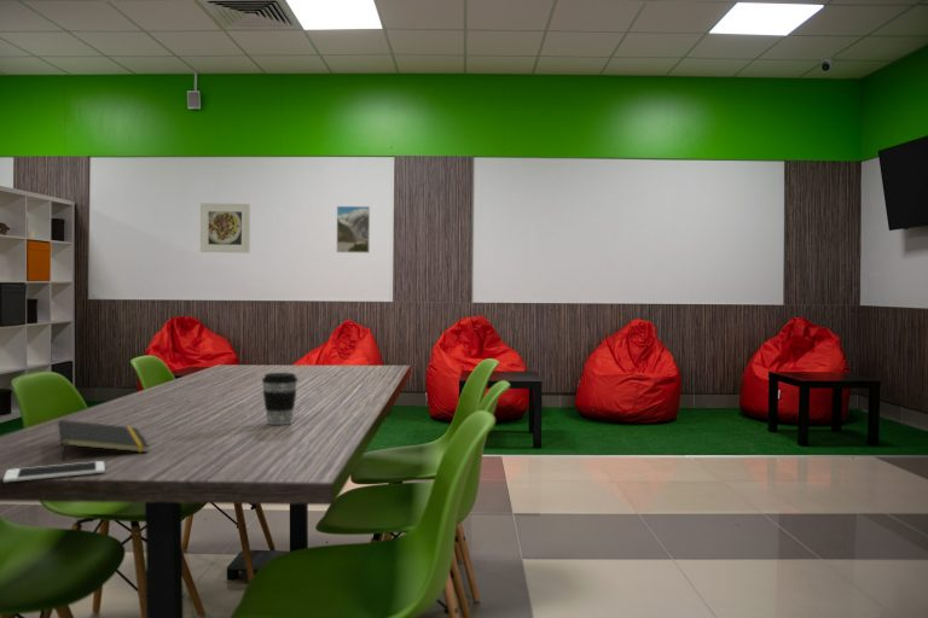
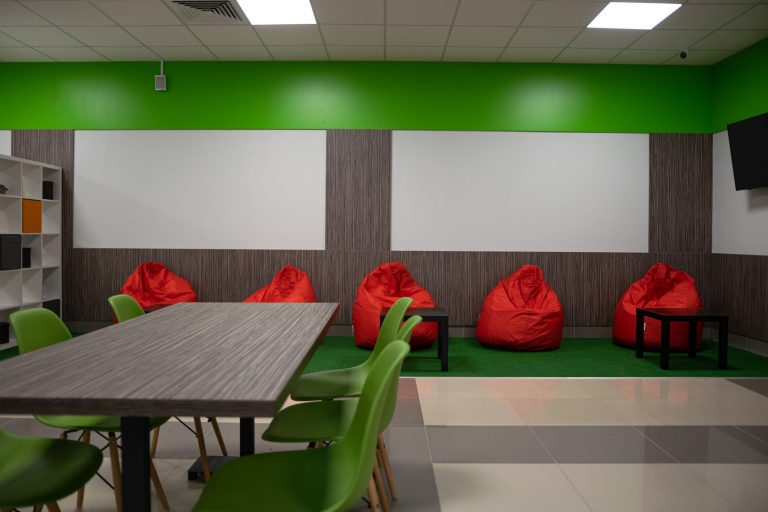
- cell phone [2,460,106,484]
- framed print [199,202,251,253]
- coffee cup [261,372,300,426]
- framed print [336,205,371,253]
- notepad [57,419,150,462]
